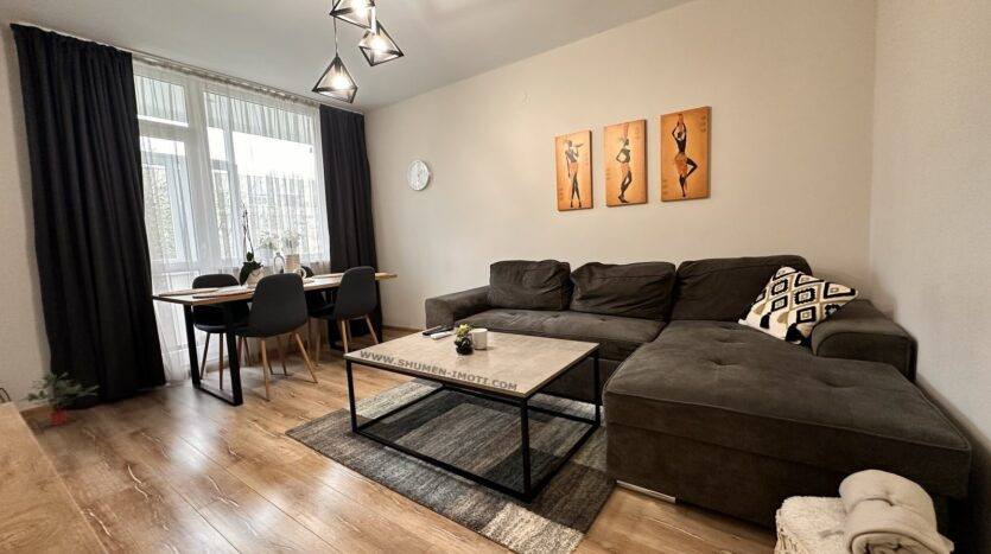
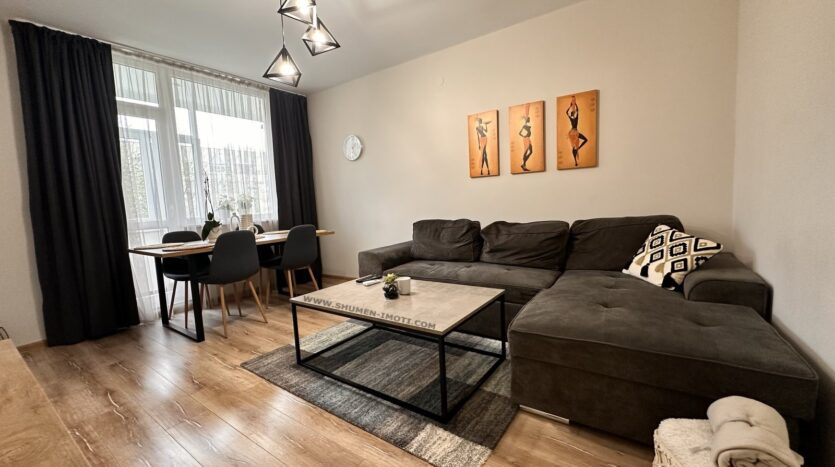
- potted plant [15,371,100,427]
